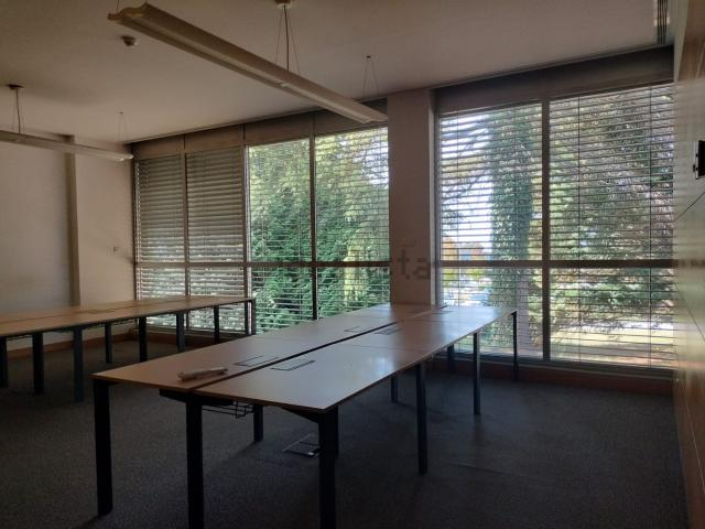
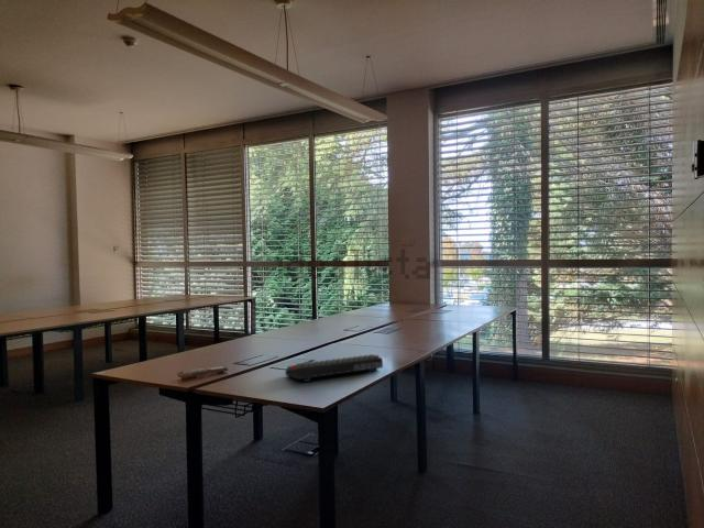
+ keyboard [284,353,384,384]
